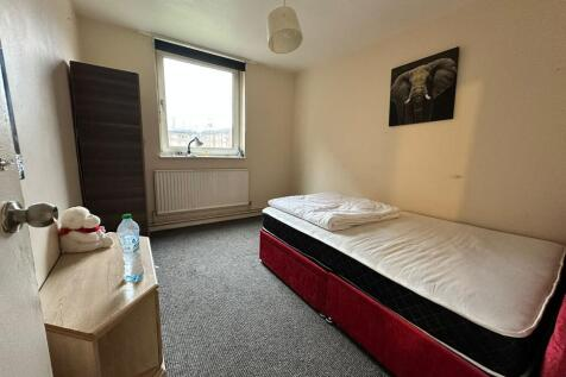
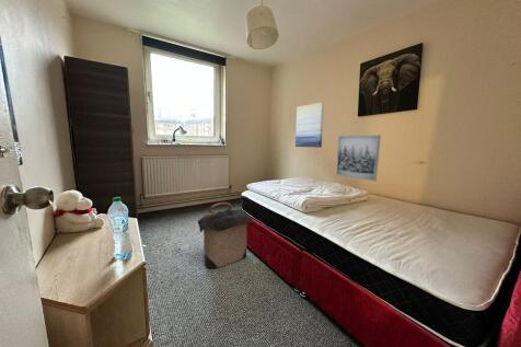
+ laundry hamper [196,201,255,270]
+ wall art [294,102,325,149]
+ wall art [335,134,382,182]
